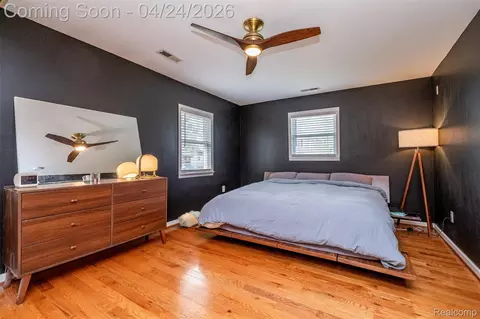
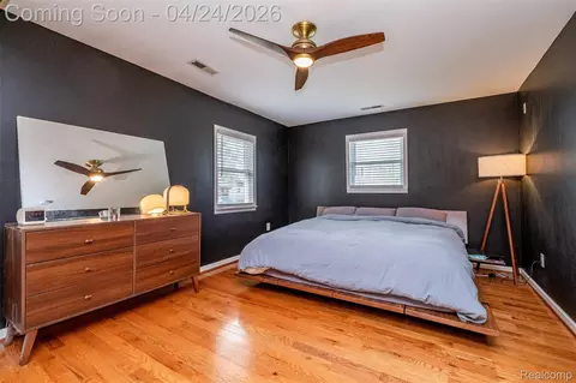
- plush toy [177,210,201,228]
